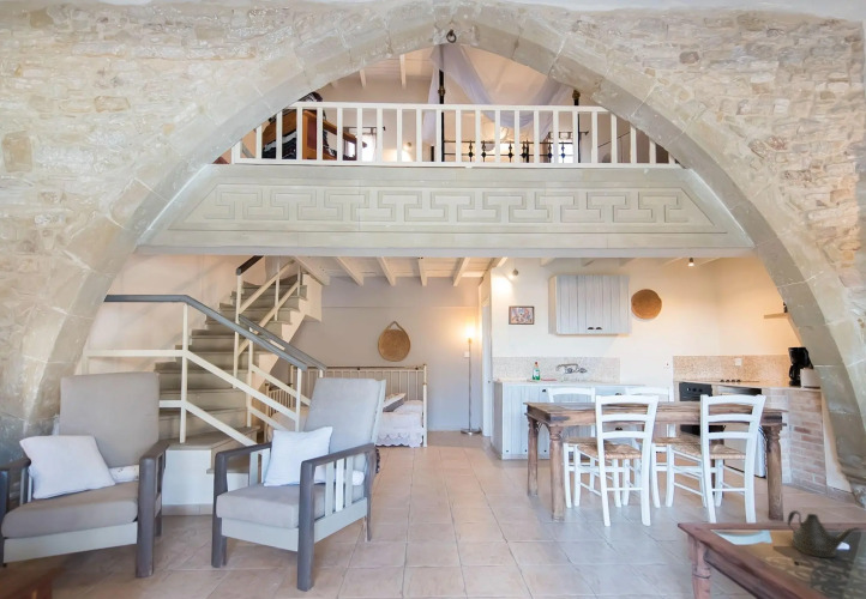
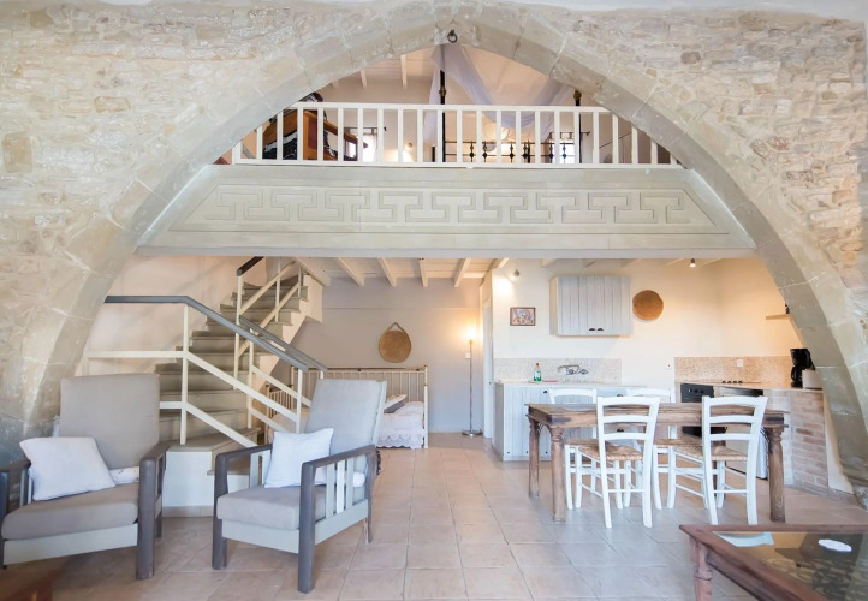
- teapot [787,509,861,559]
